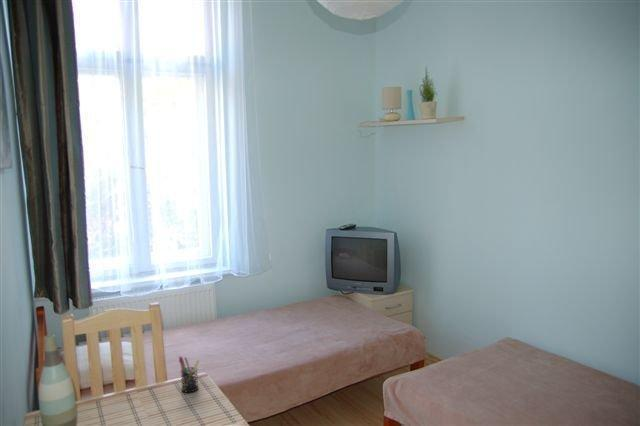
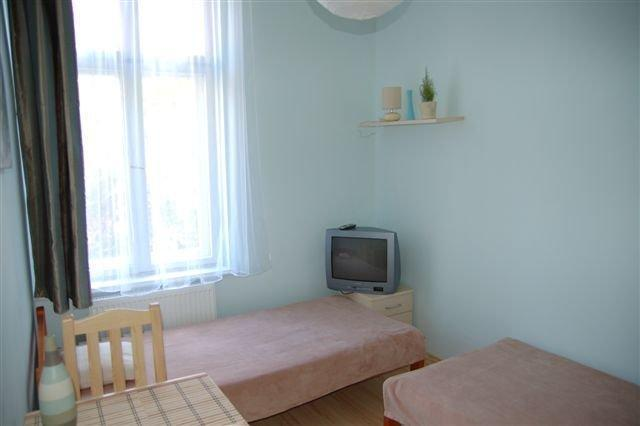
- pen holder [178,355,200,393]
